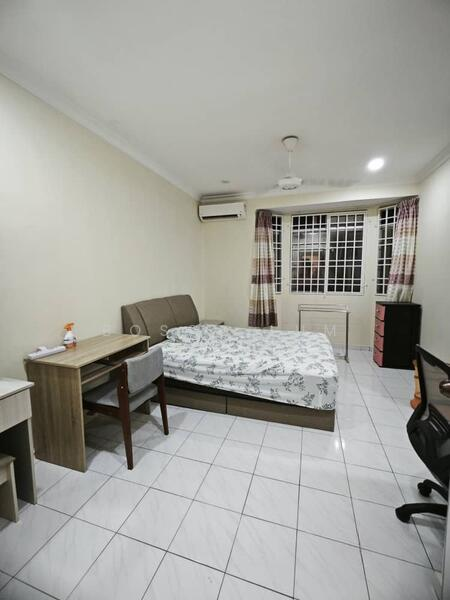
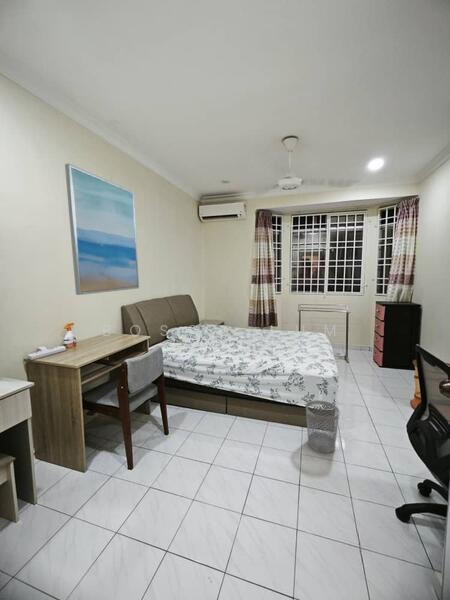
+ wastebasket [305,399,340,454]
+ wall art [64,162,140,296]
